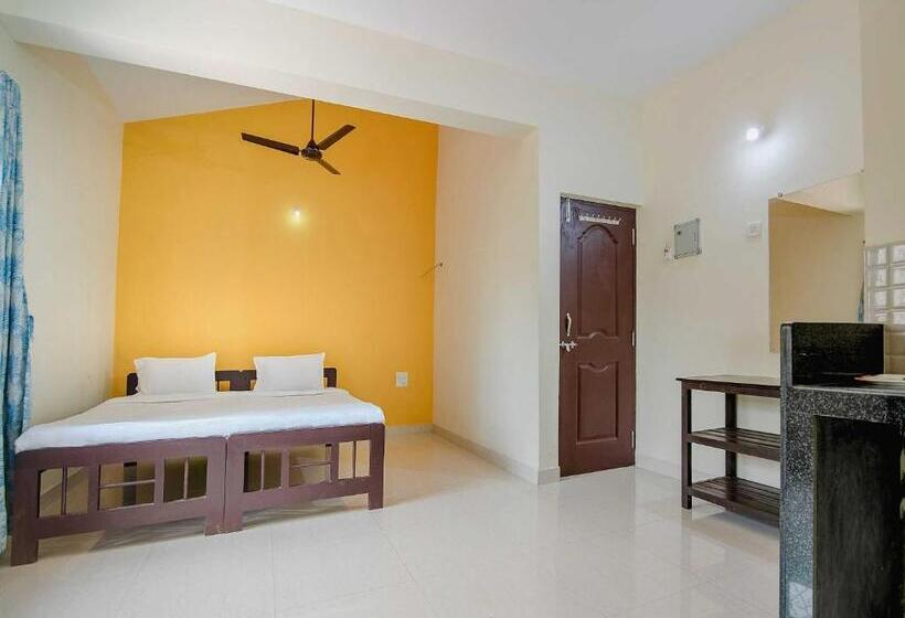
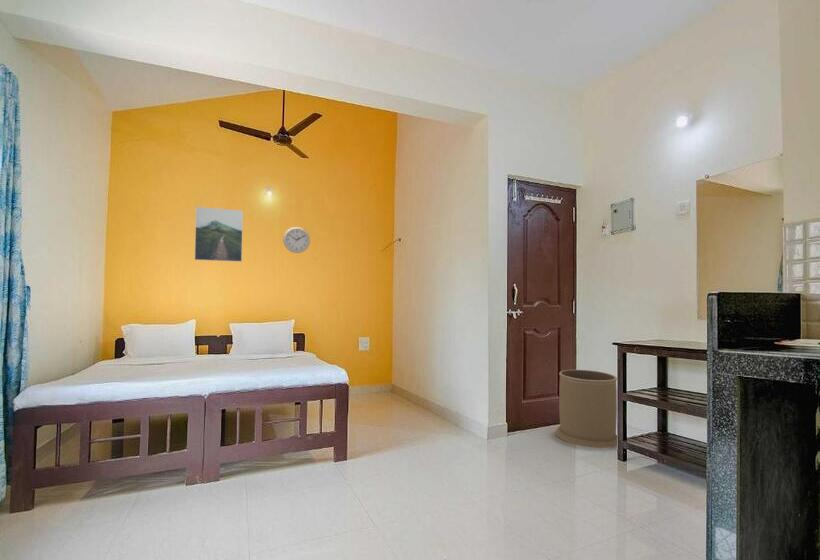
+ trash can [555,369,618,449]
+ wall clock [282,226,311,254]
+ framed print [194,206,244,263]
